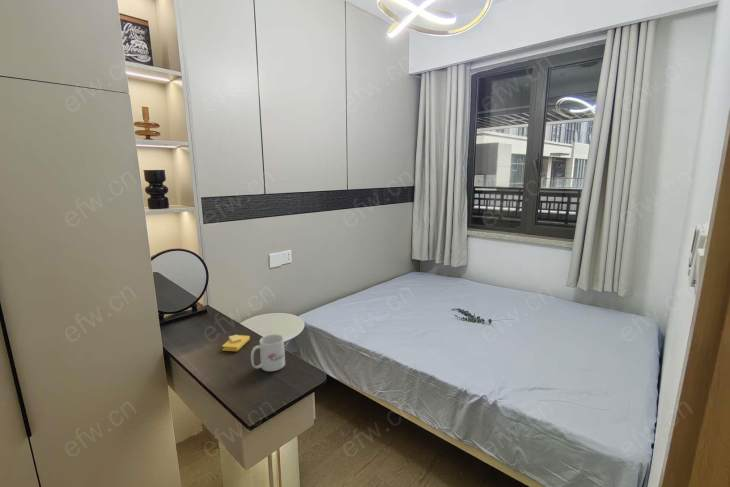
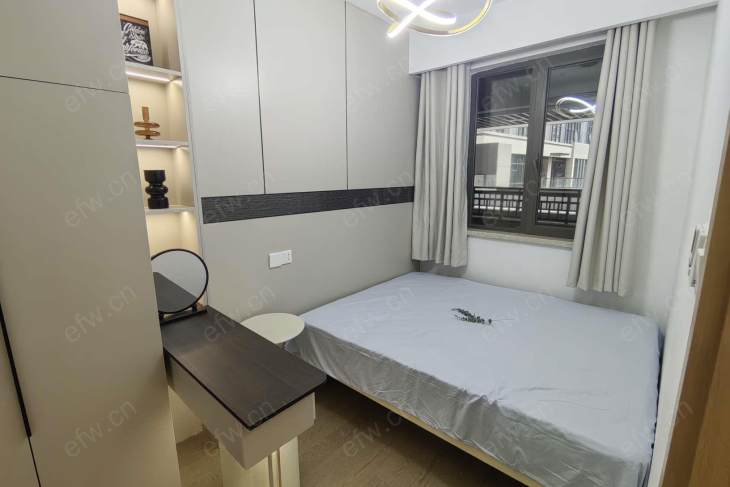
- sticky notes [221,334,251,352]
- mug [250,333,286,372]
